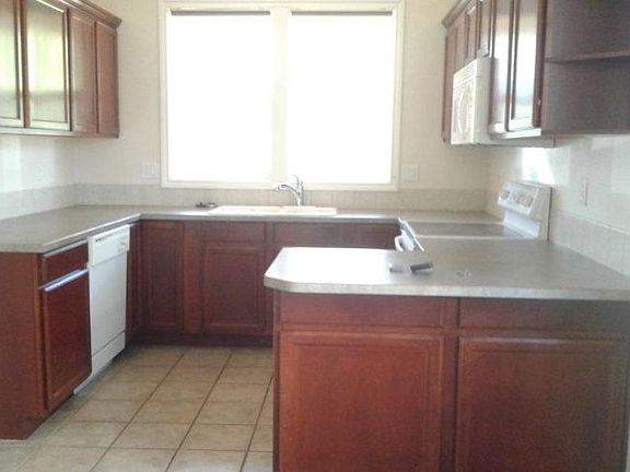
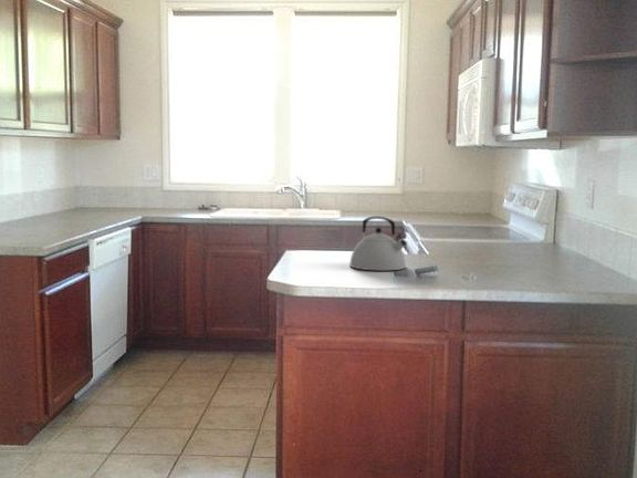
+ kettle [348,216,408,272]
